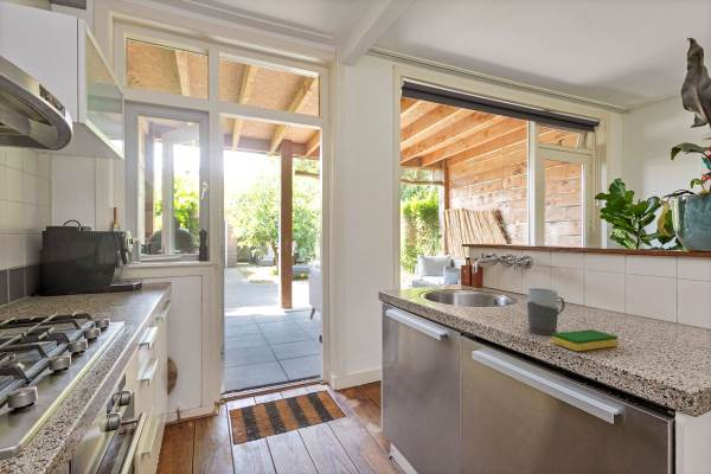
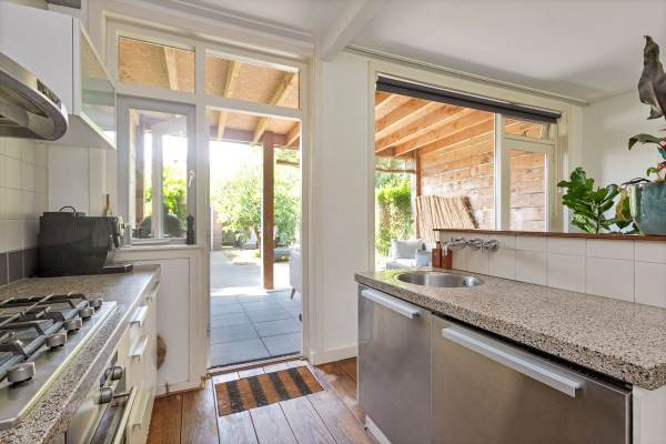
- dish sponge [551,328,619,352]
- mug [526,287,566,335]
